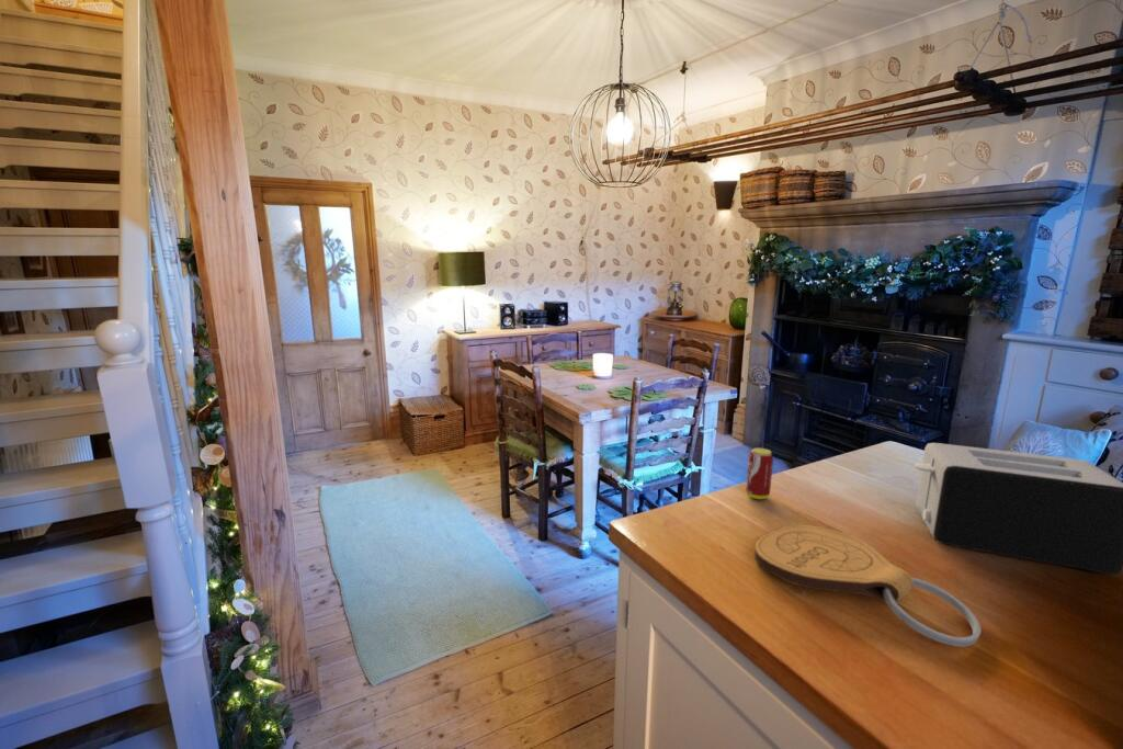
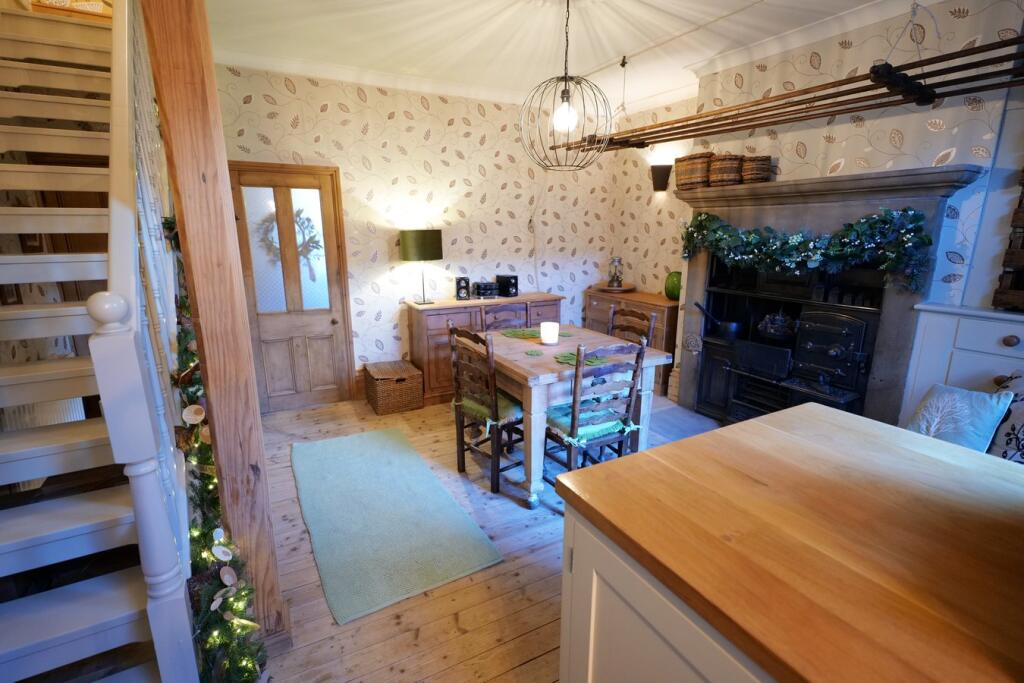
- beverage can [745,446,774,500]
- toaster [914,442,1123,576]
- key chain [753,524,982,648]
